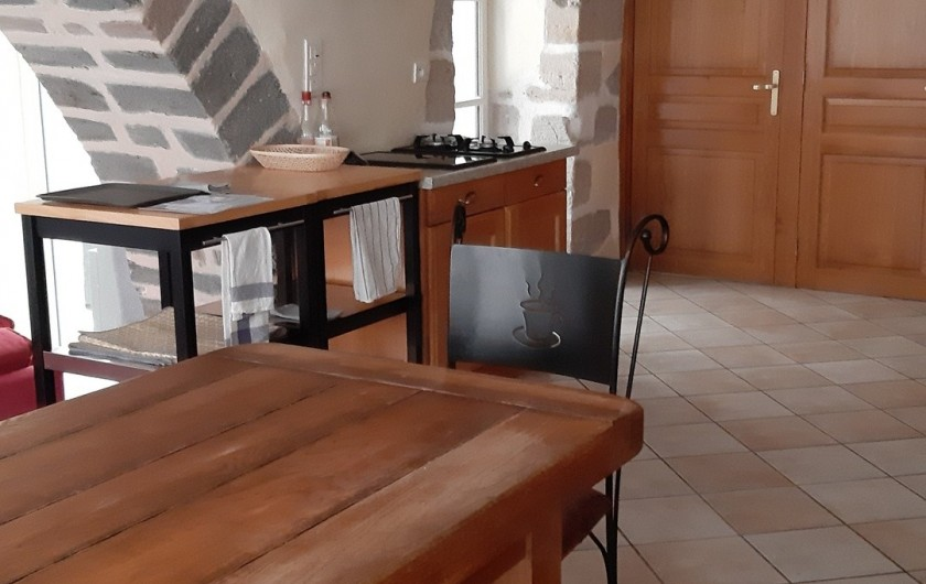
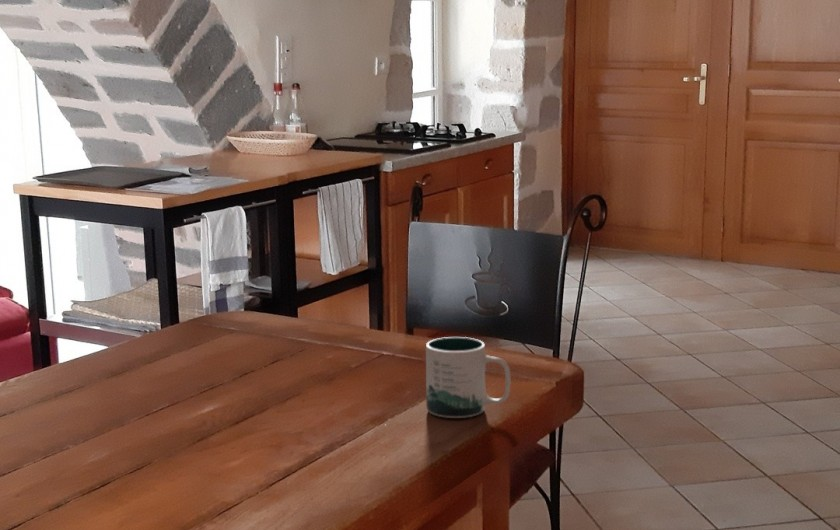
+ mug [425,336,512,419]
